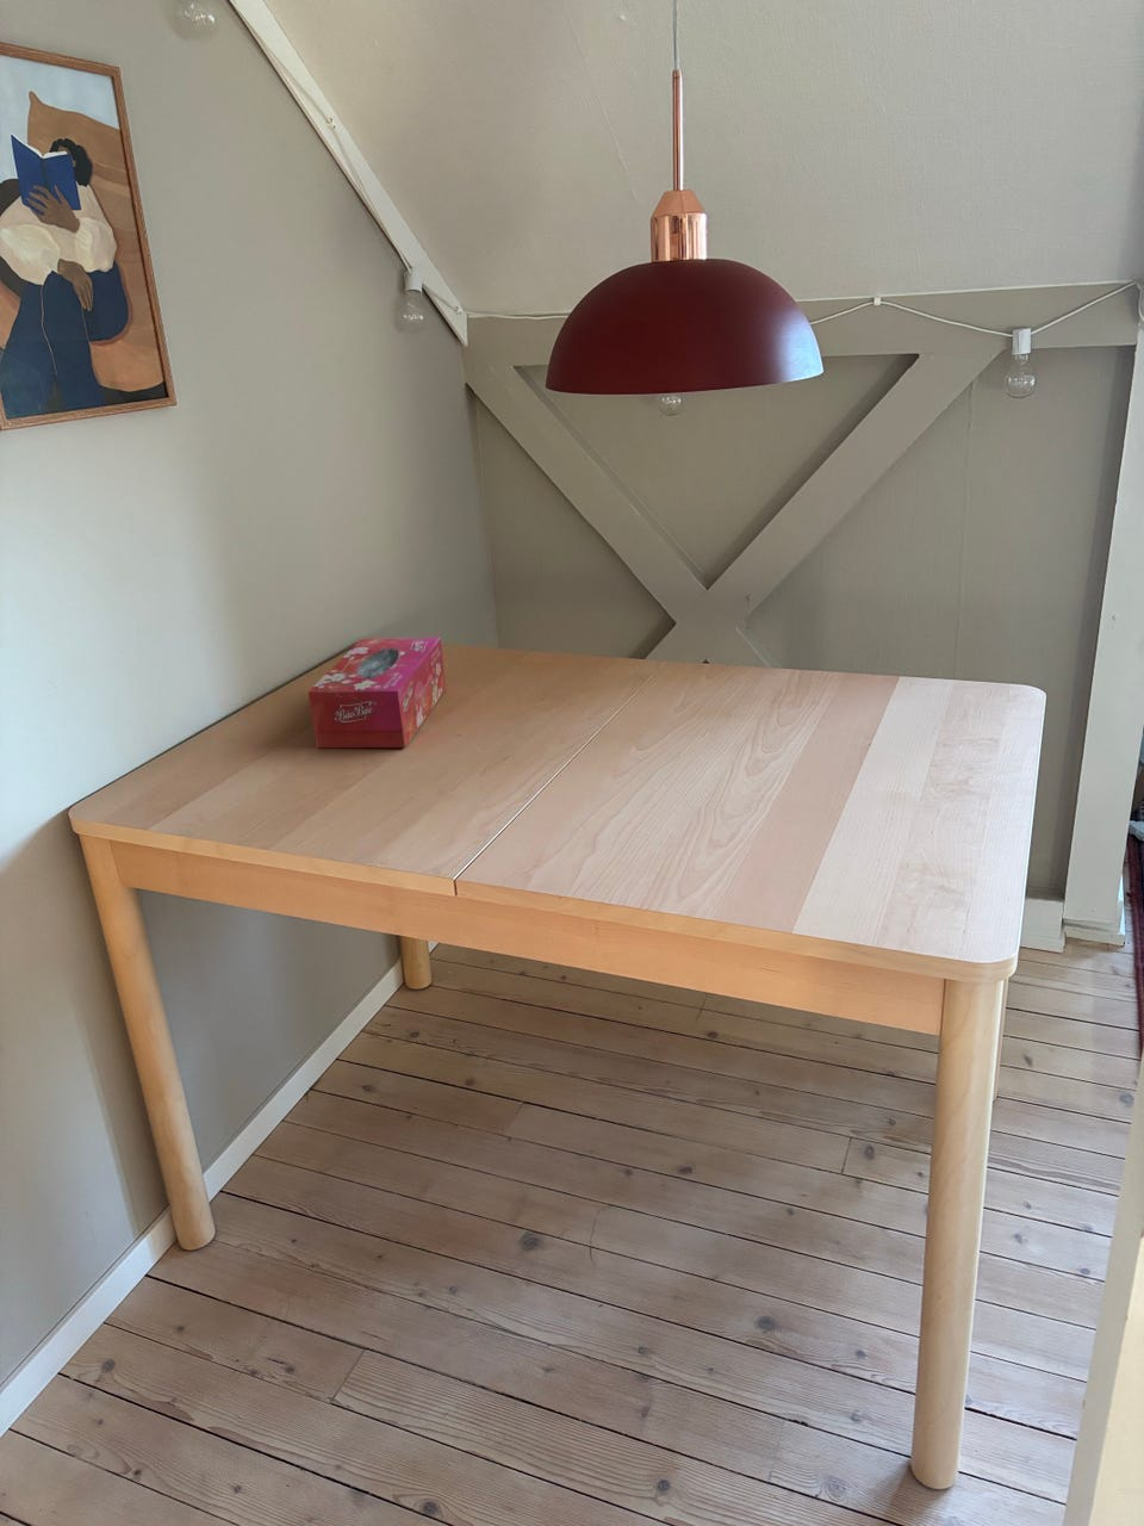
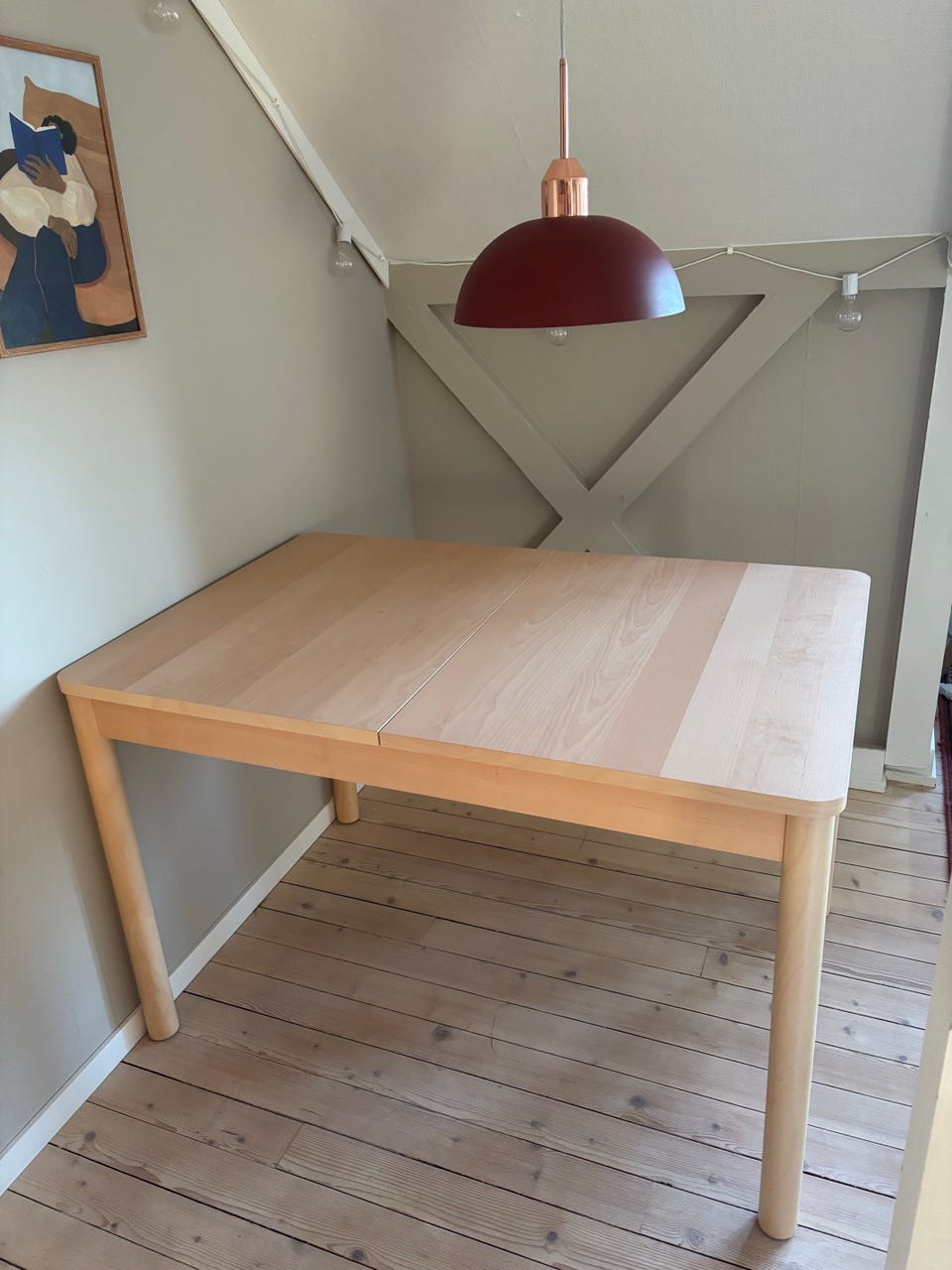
- tissue box [308,637,447,749]
